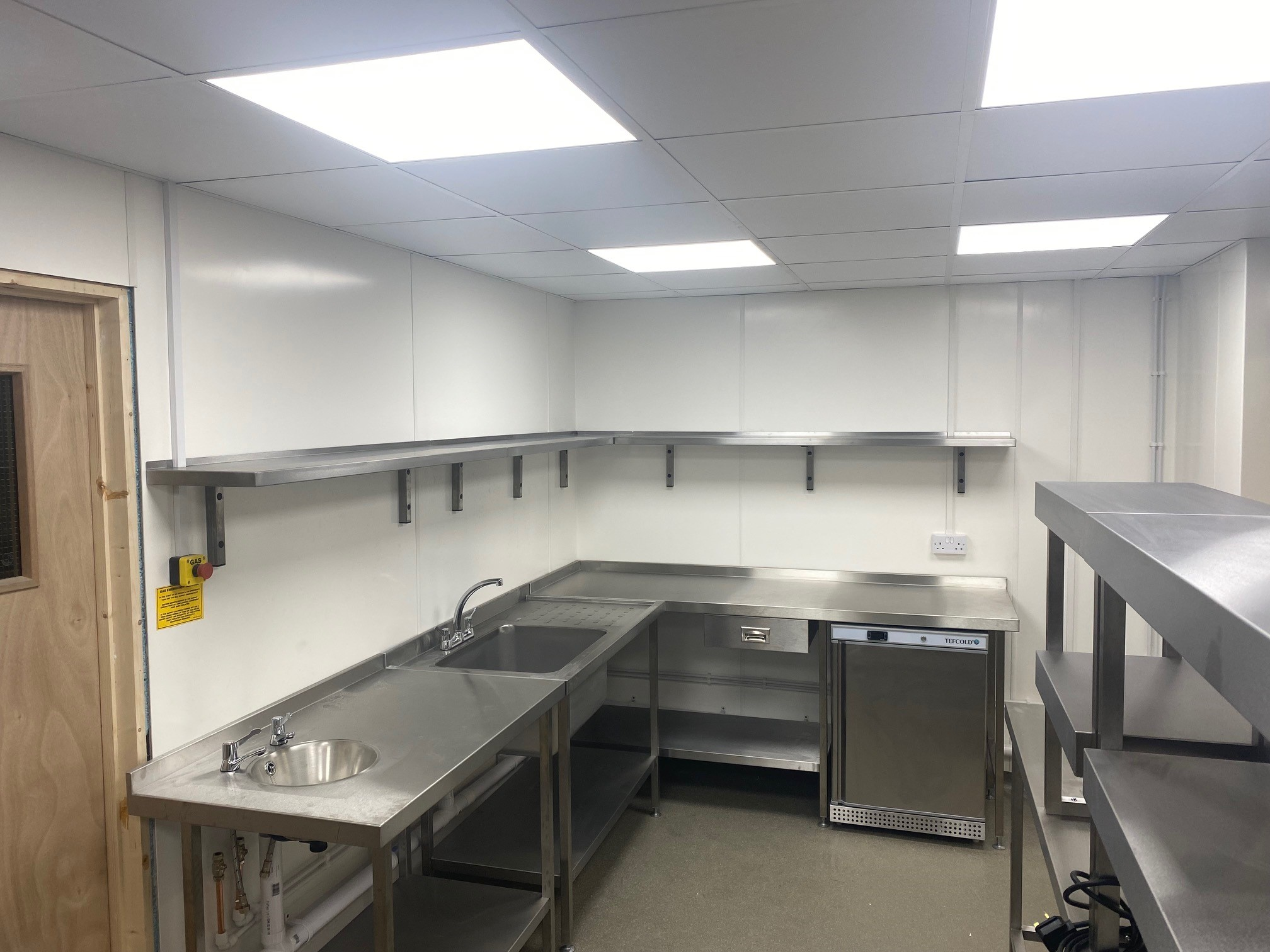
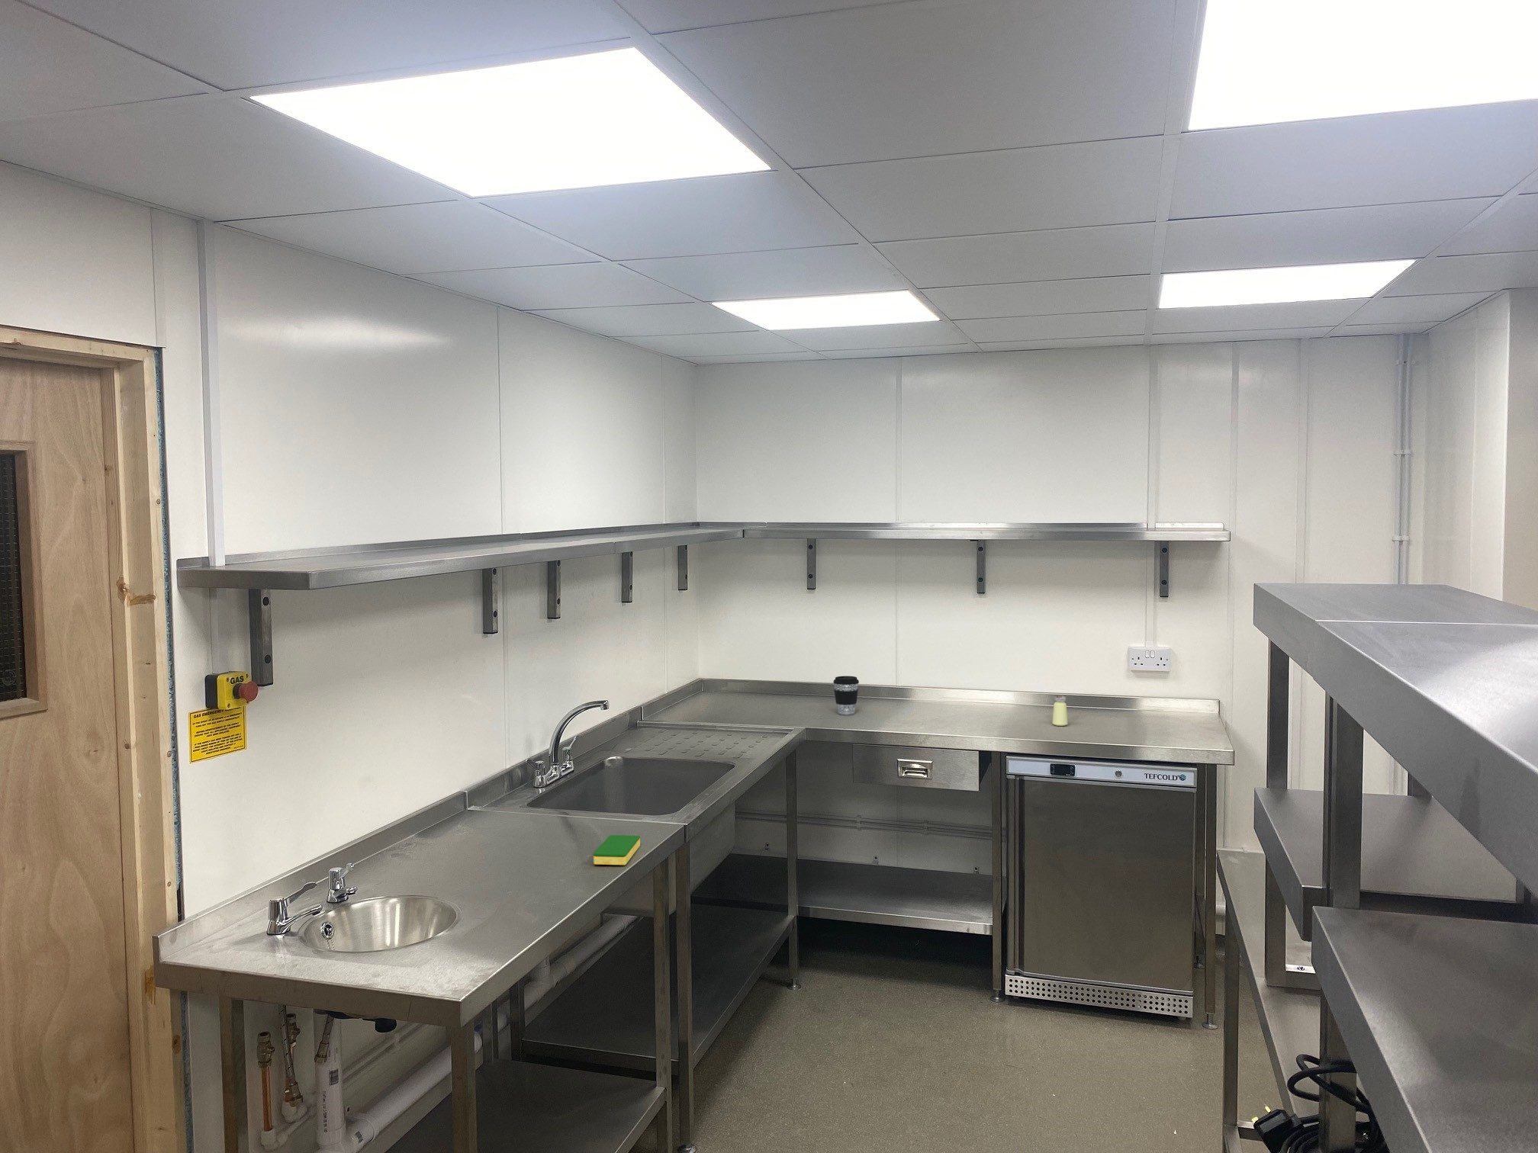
+ dish sponge [592,834,641,866]
+ coffee cup [832,676,860,716]
+ saltshaker [1052,695,1068,727]
